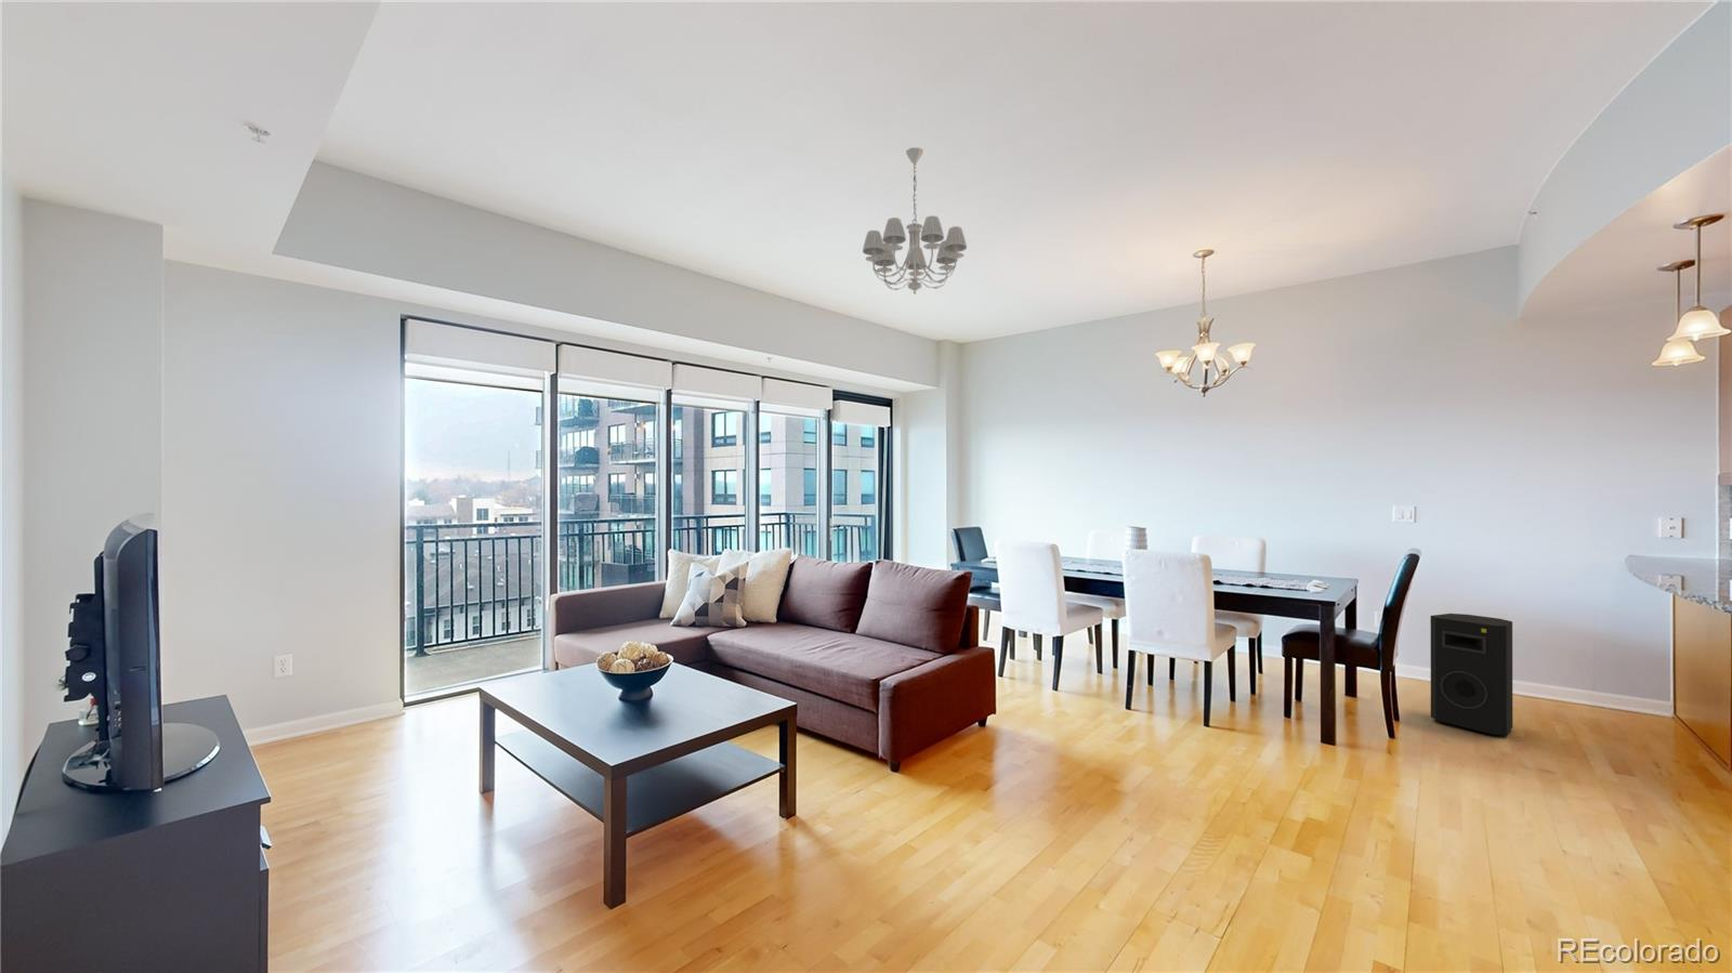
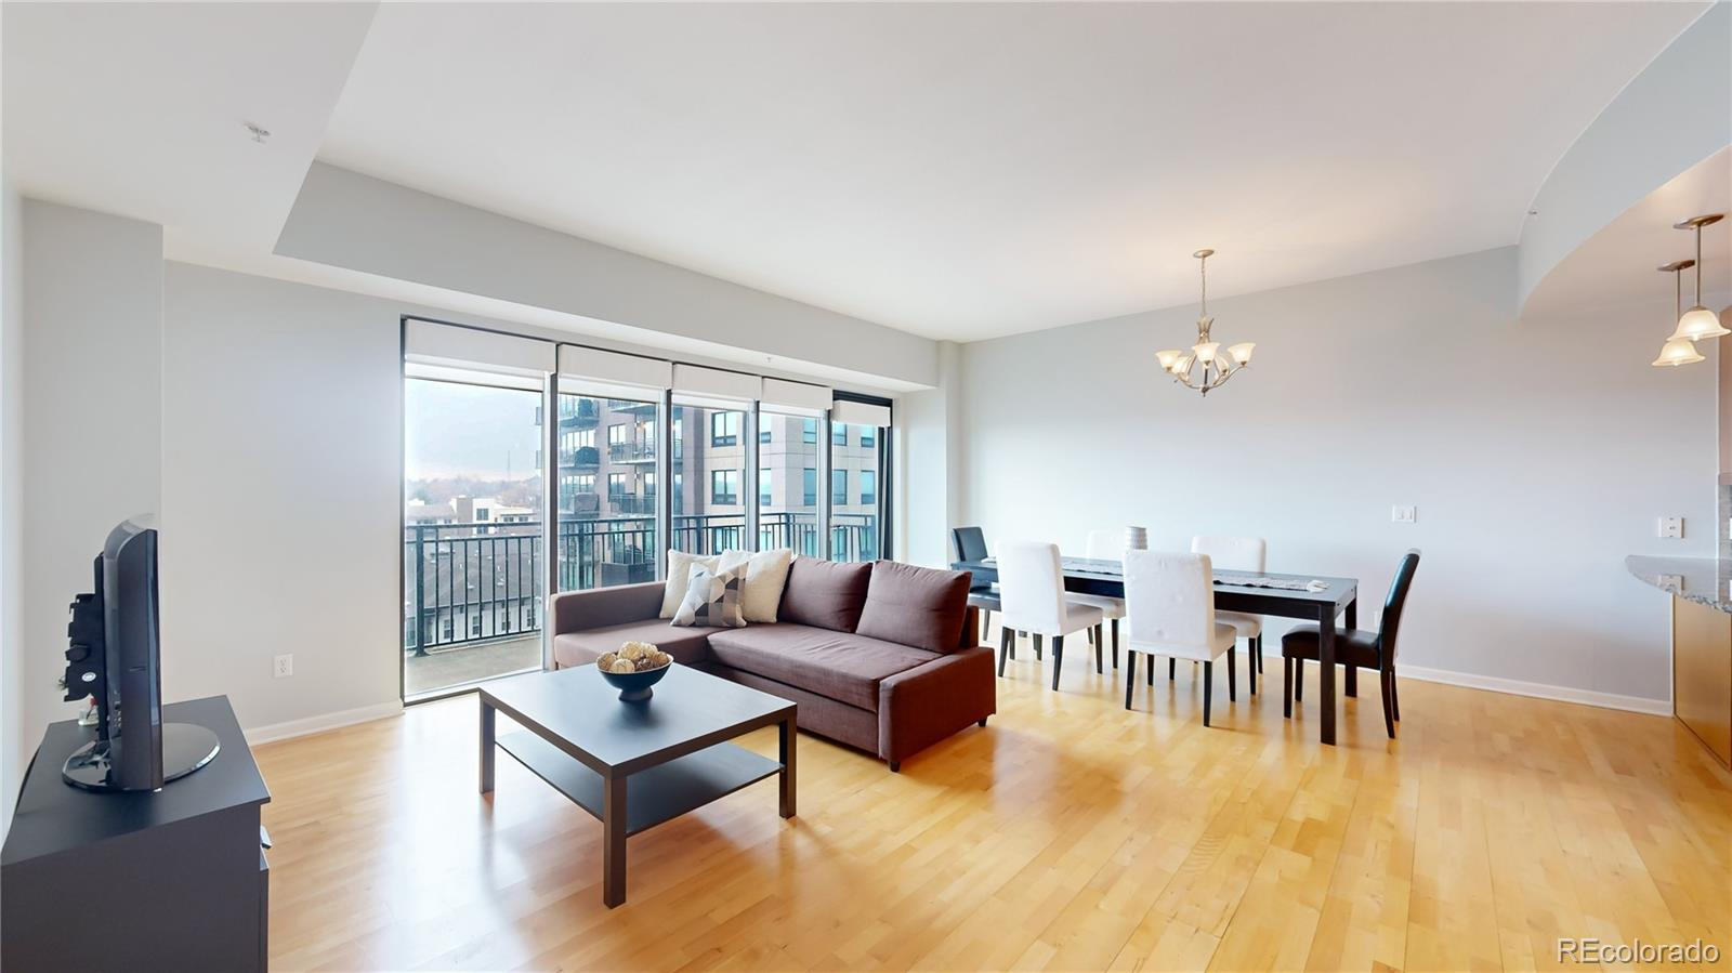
- chandelier [861,147,968,295]
- speaker [1430,613,1513,737]
